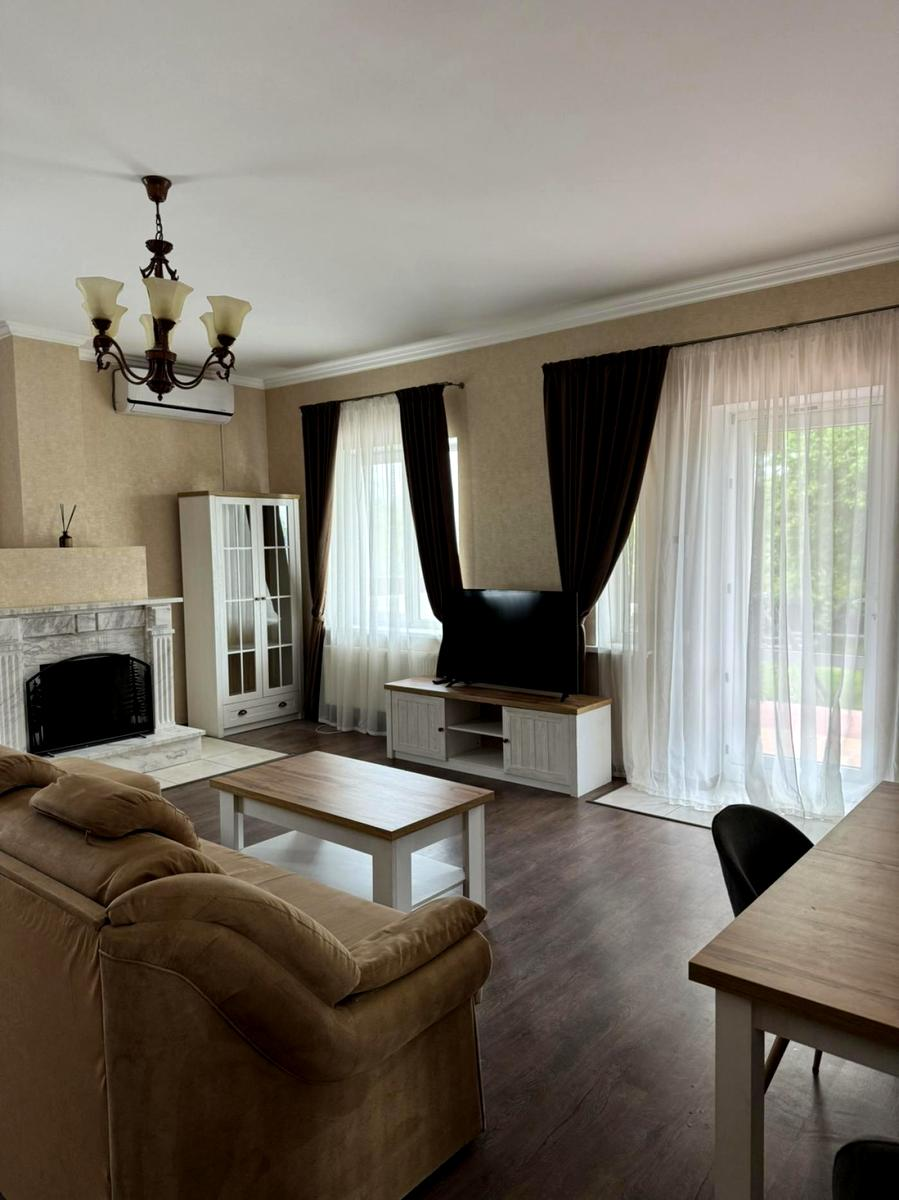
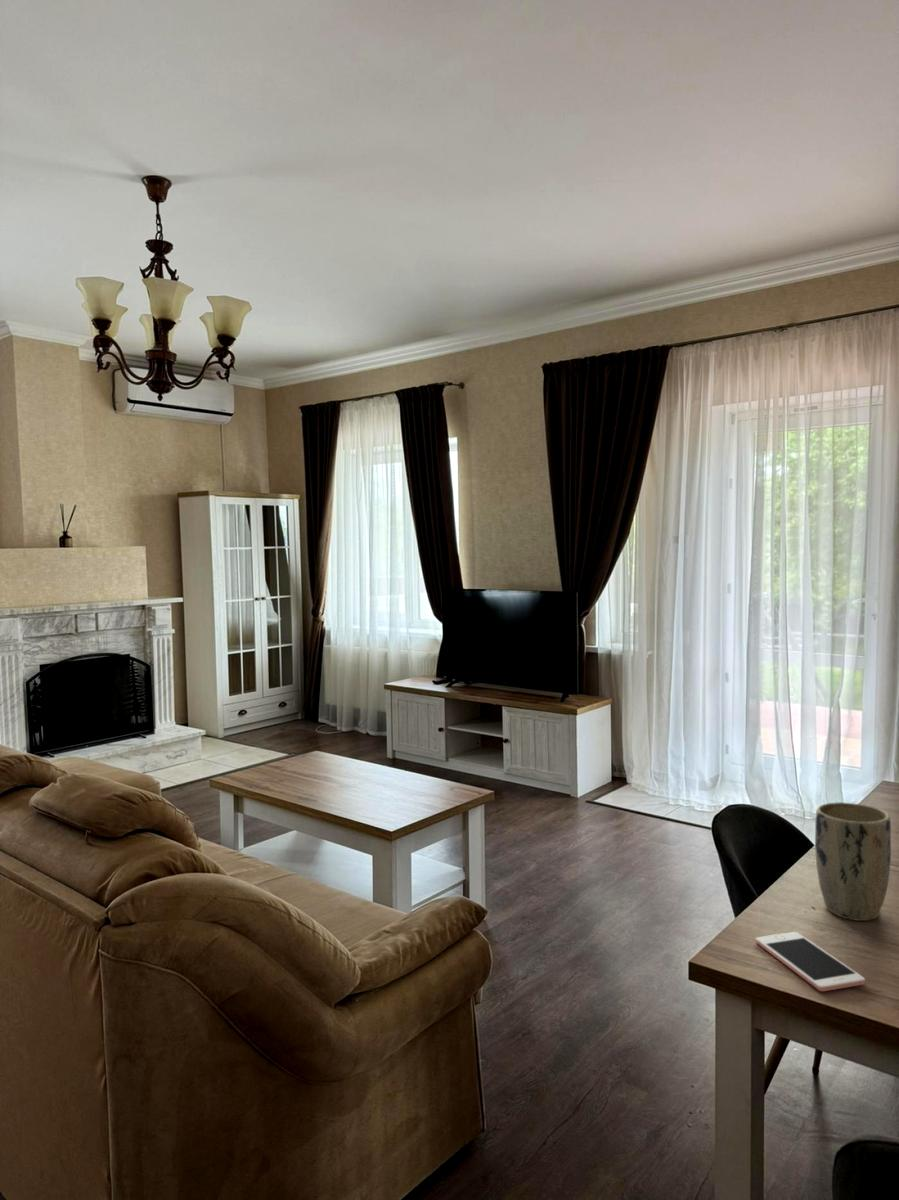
+ cell phone [754,931,866,992]
+ plant pot [814,801,892,922]
